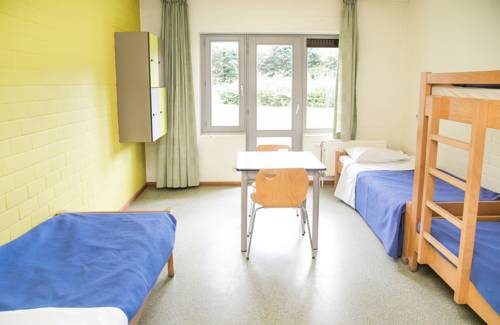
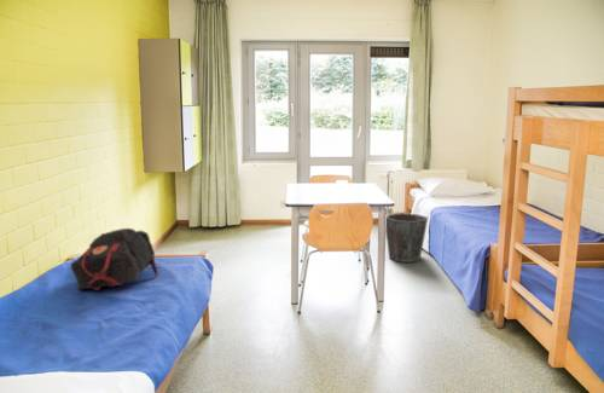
+ backpack [70,227,158,291]
+ waste bin [385,212,429,264]
